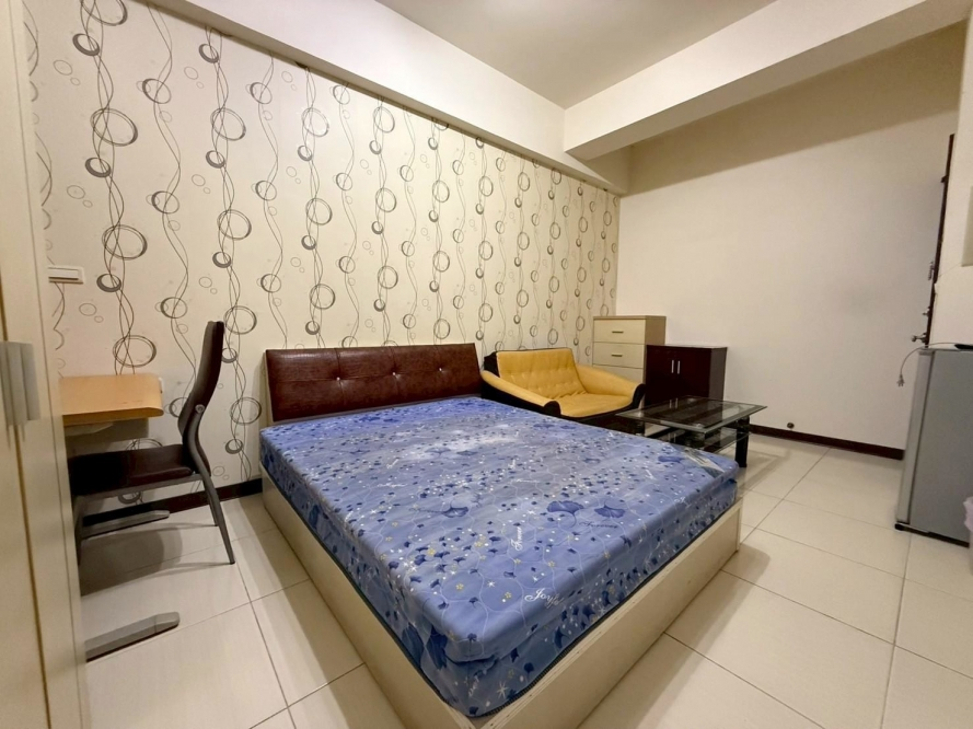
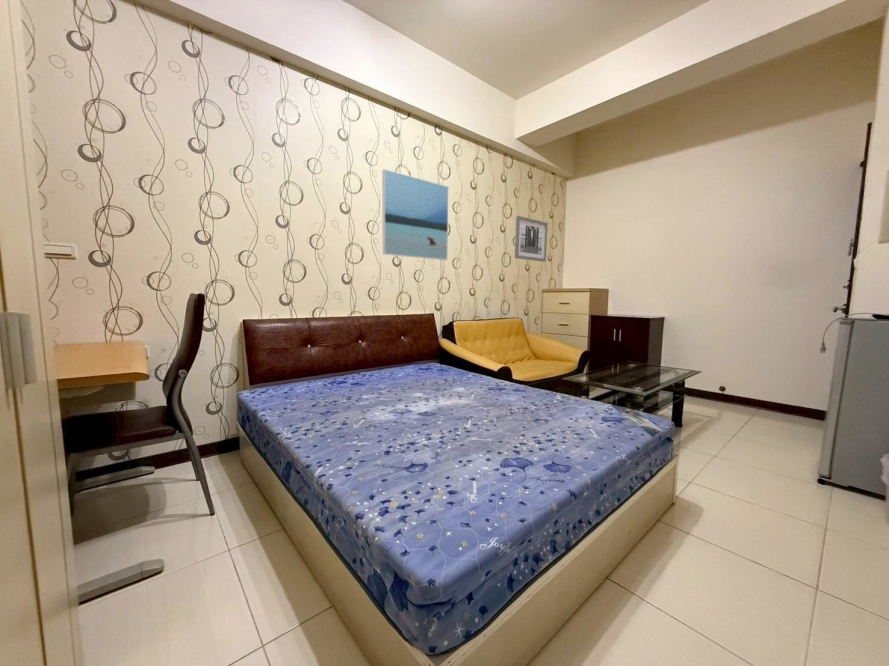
+ wall art [514,215,549,263]
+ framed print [381,168,450,261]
